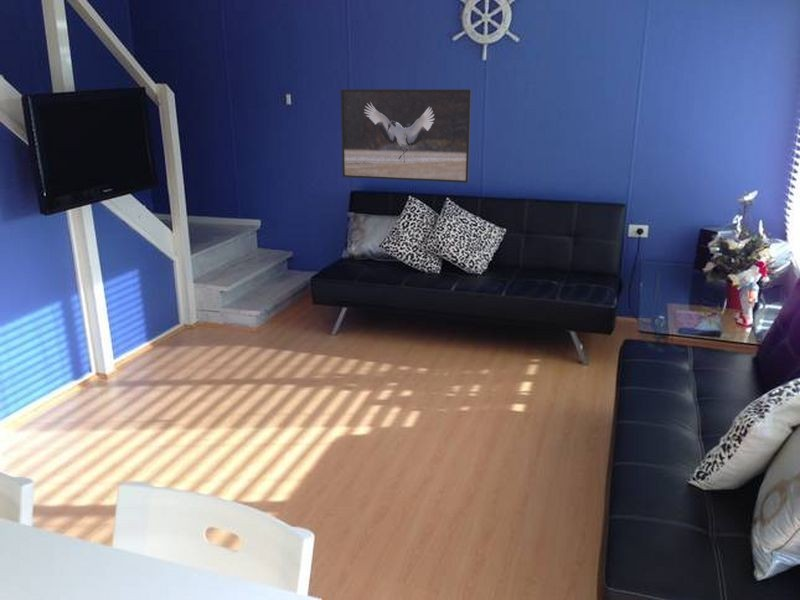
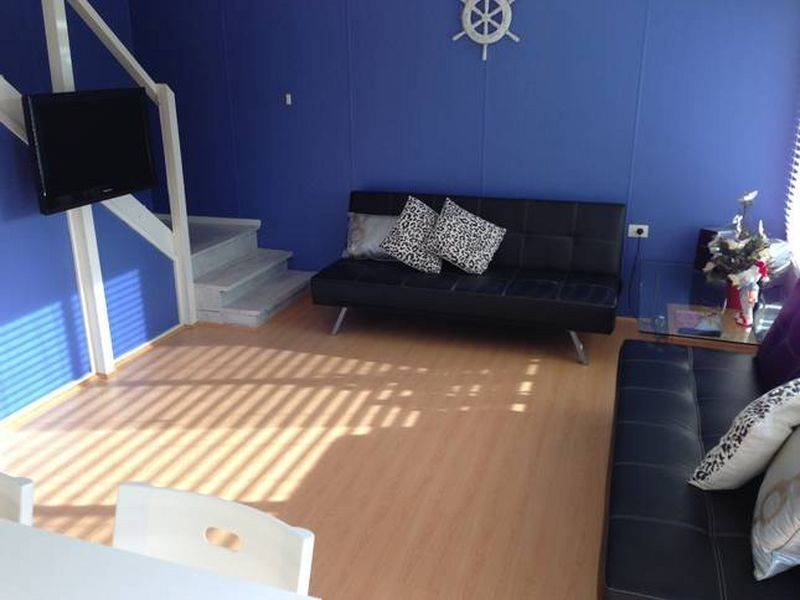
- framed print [340,88,472,184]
